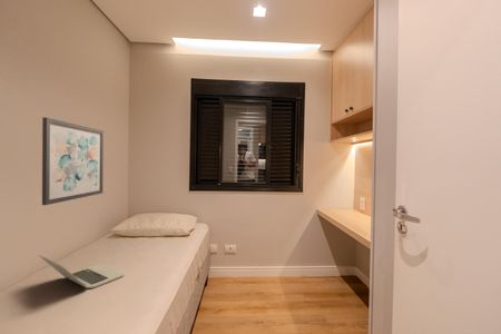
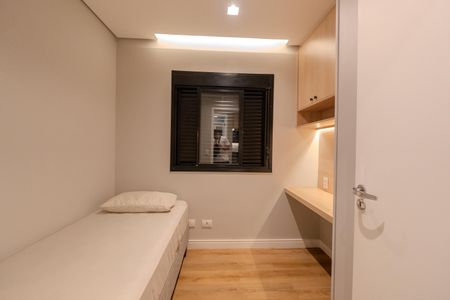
- laptop [39,255,125,289]
- wall art [41,116,105,206]
